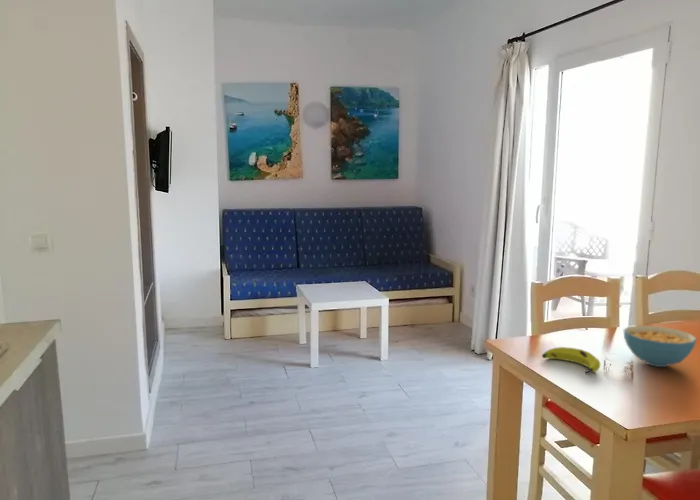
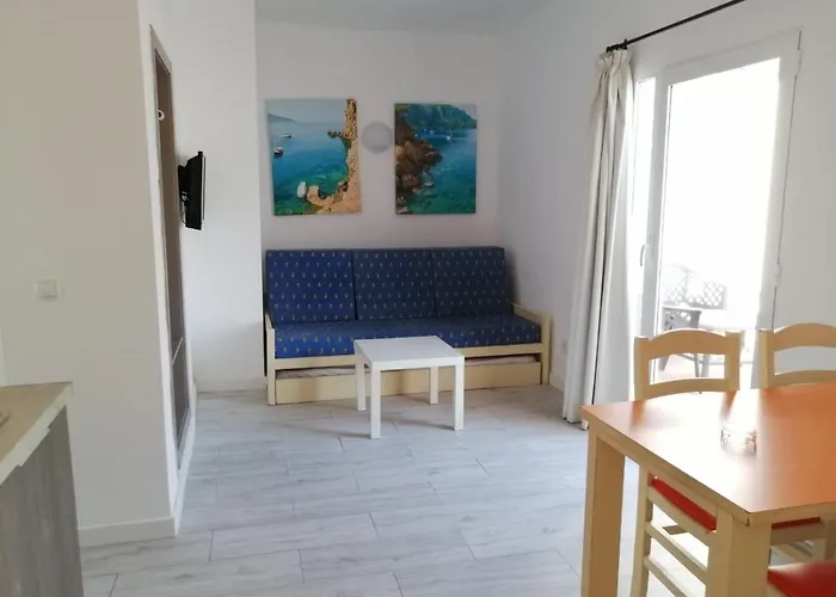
- banana [541,346,601,376]
- cereal bowl [623,324,698,368]
